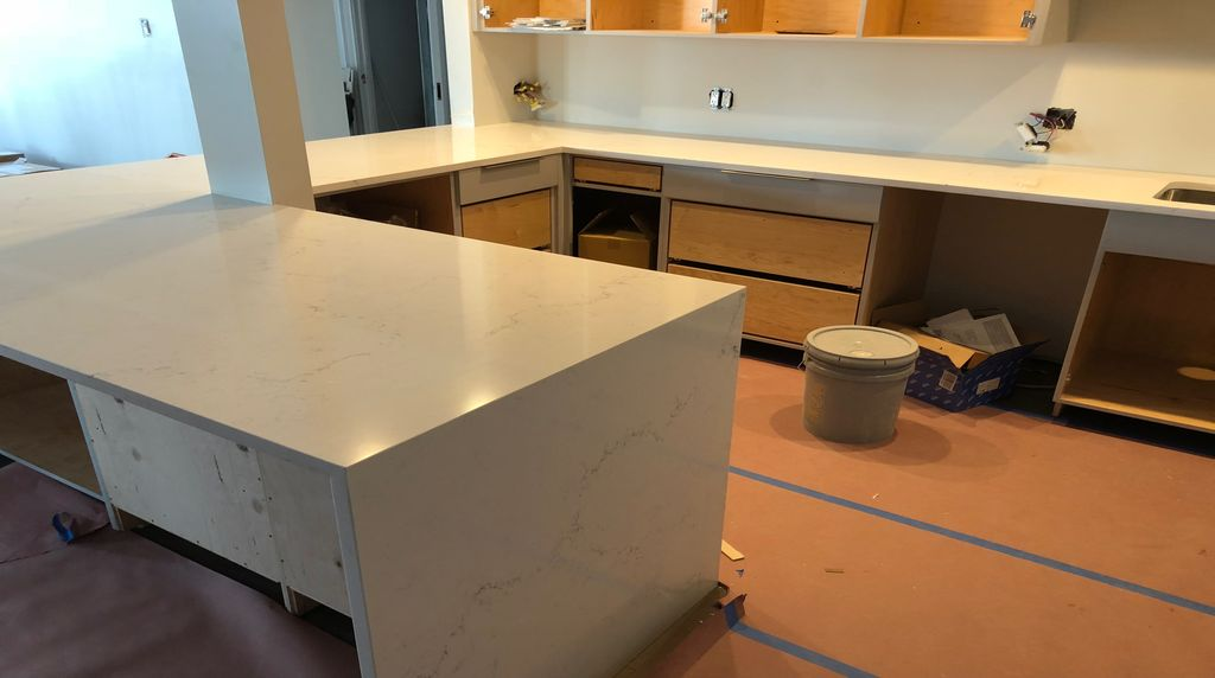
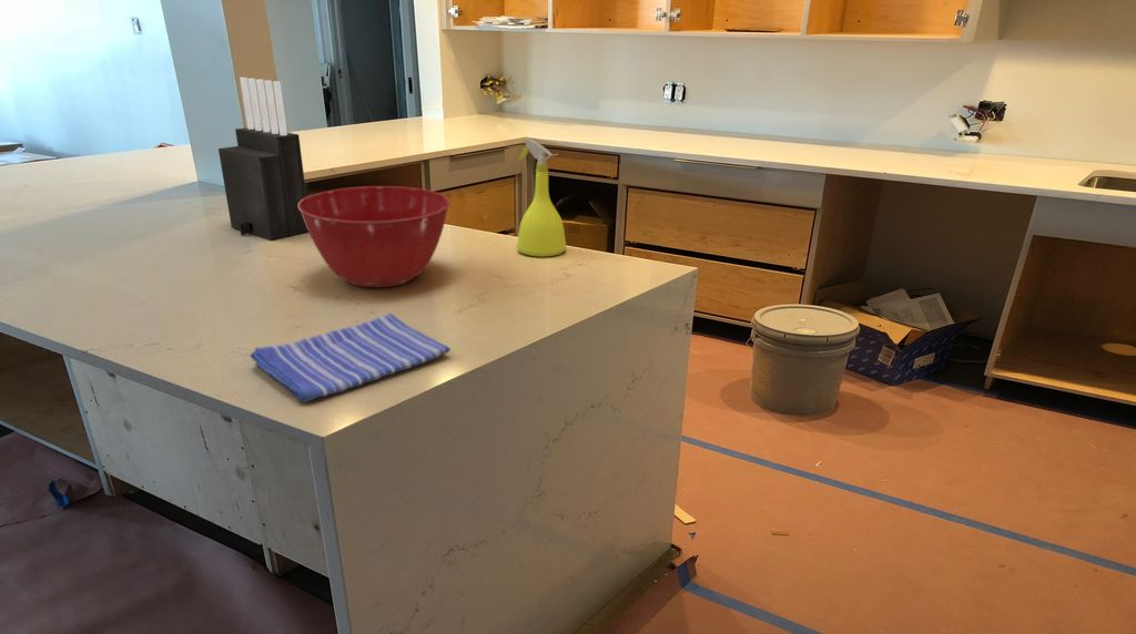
+ spray bottle [516,136,567,258]
+ knife block [217,76,308,242]
+ dish towel [248,311,452,403]
+ mixing bowl [298,185,452,288]
